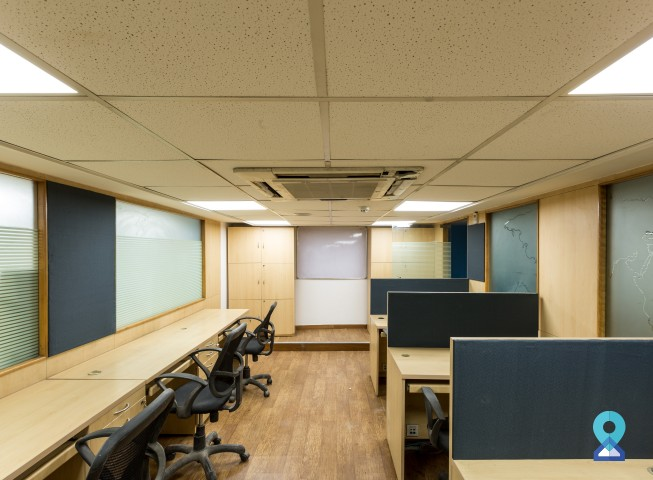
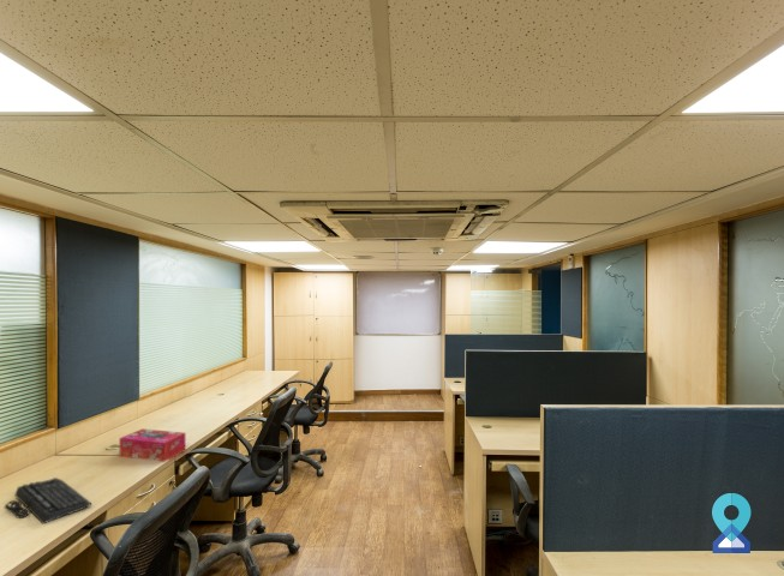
+ keyboard [4,476,92,526]
+ tissue box [119,427,186,462]
